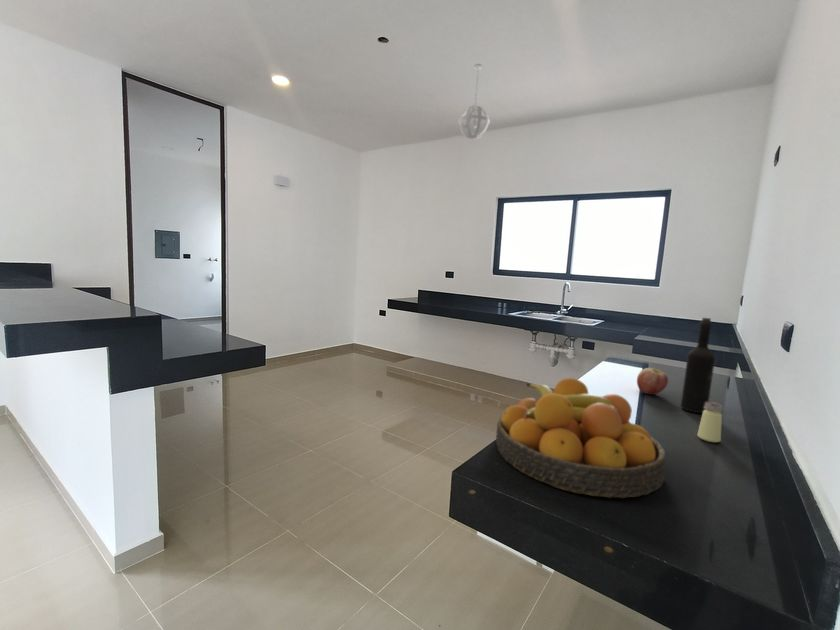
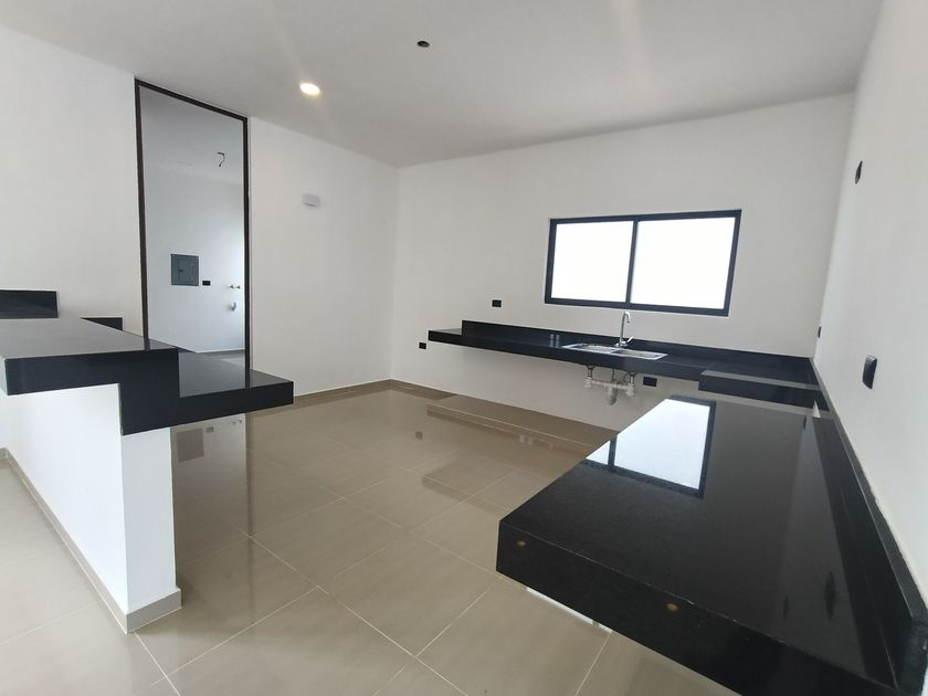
- fruit bowl [495,377,667,499]
- pendant light [458,63,491,140]
- saltshaker [697,401,723,443]
- wine bottle [680,317,716,414]
- apple [636,367,669,396]
